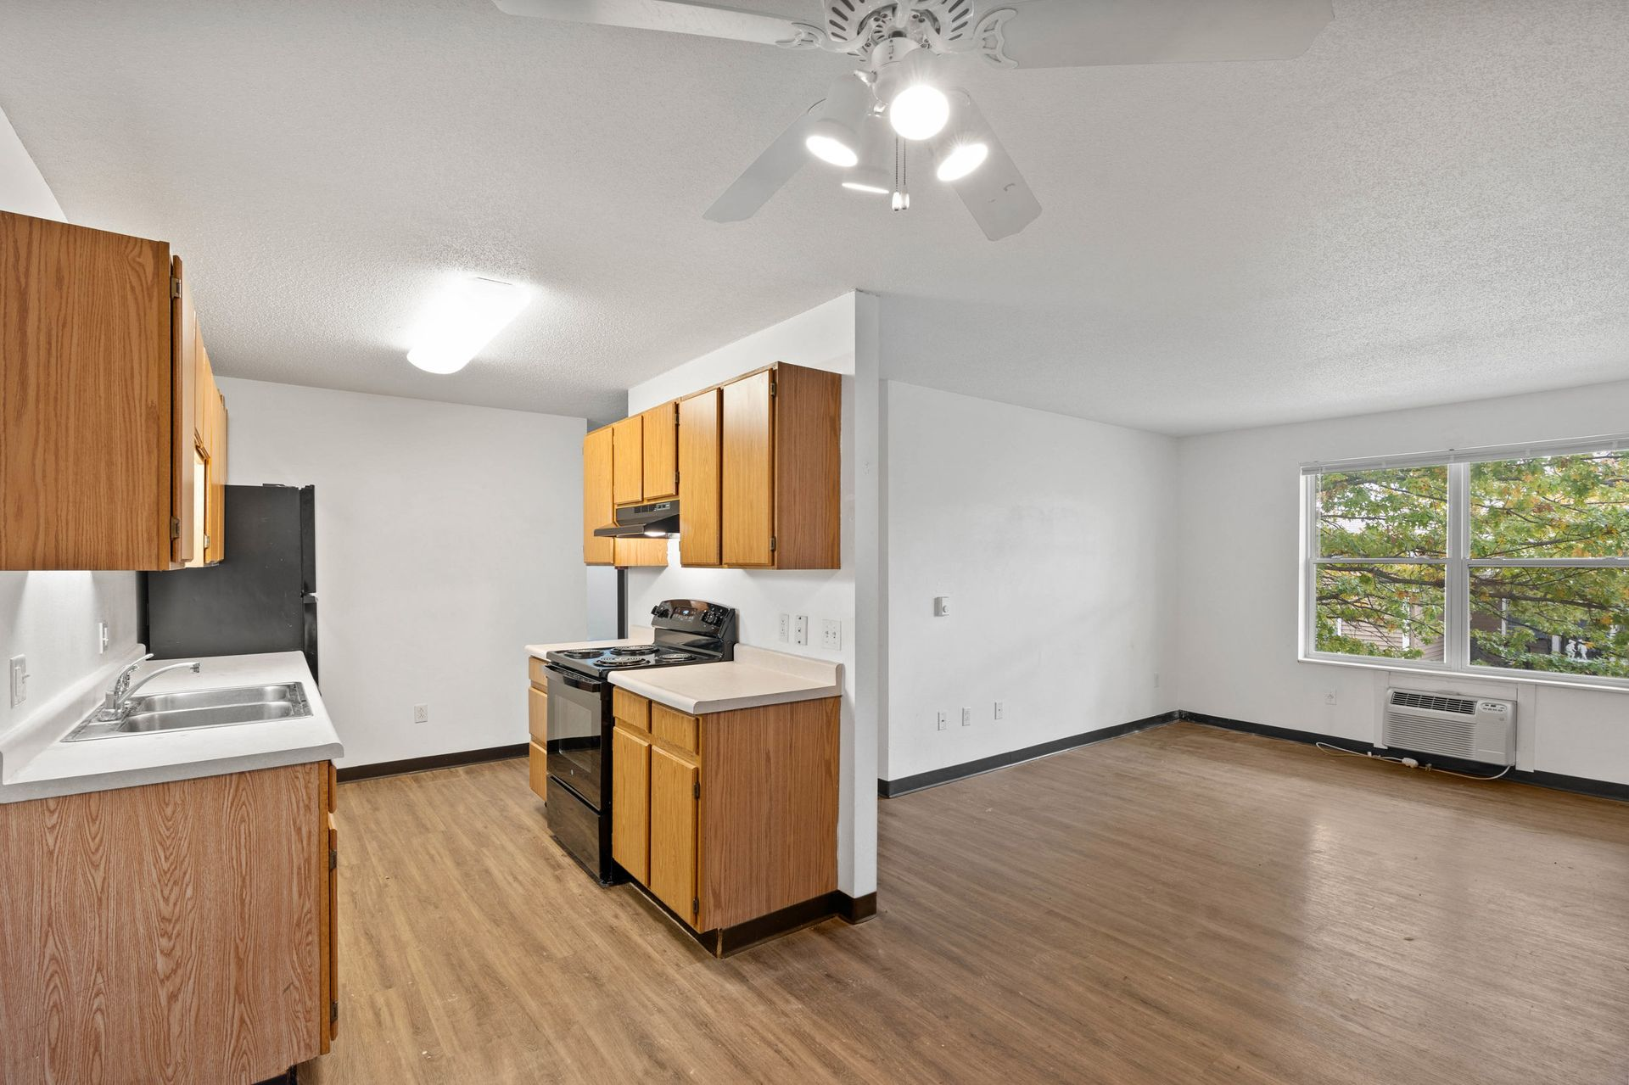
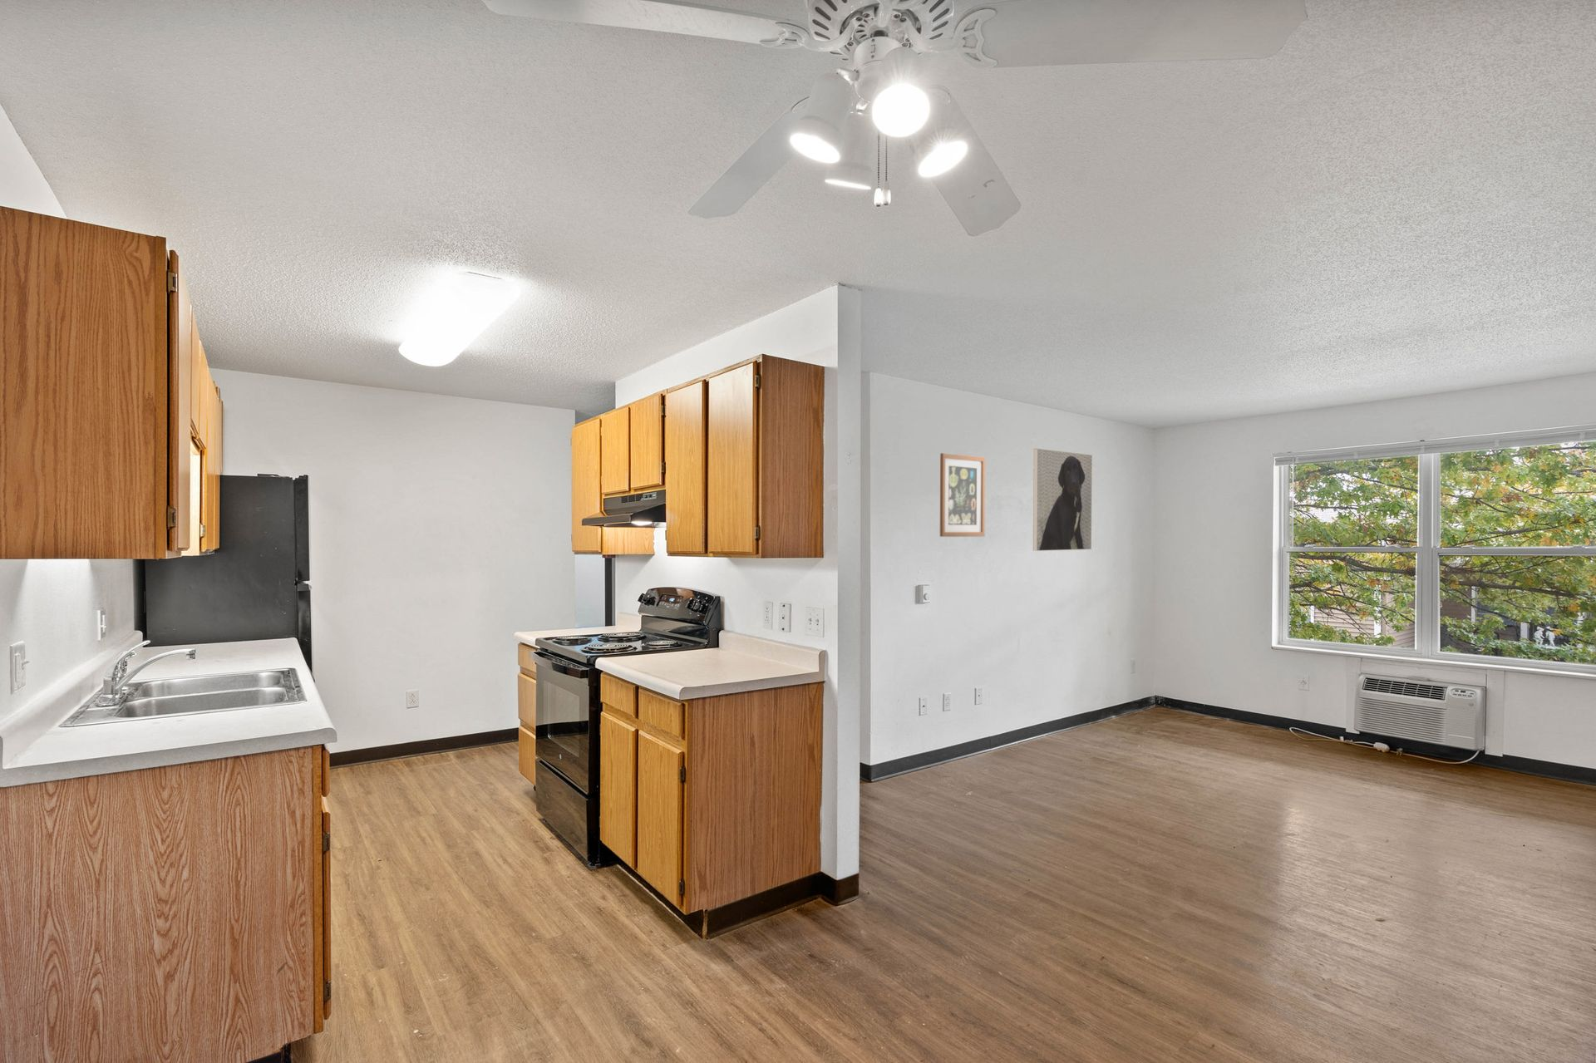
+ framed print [1032,448,1093,552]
+ wall art [940,452,986,537]
